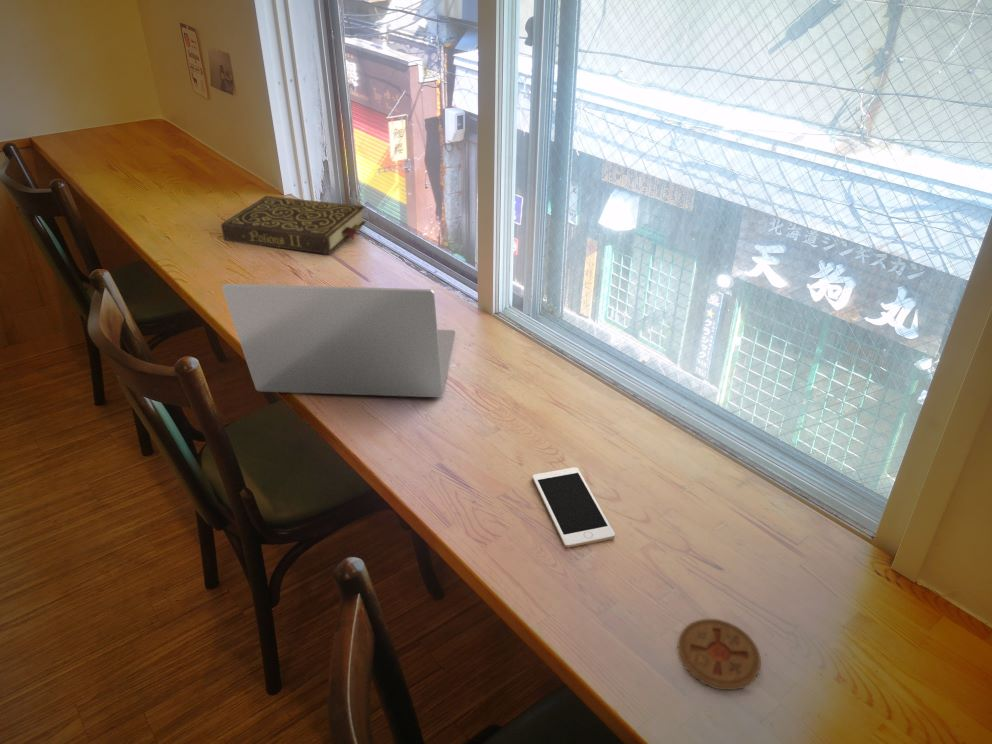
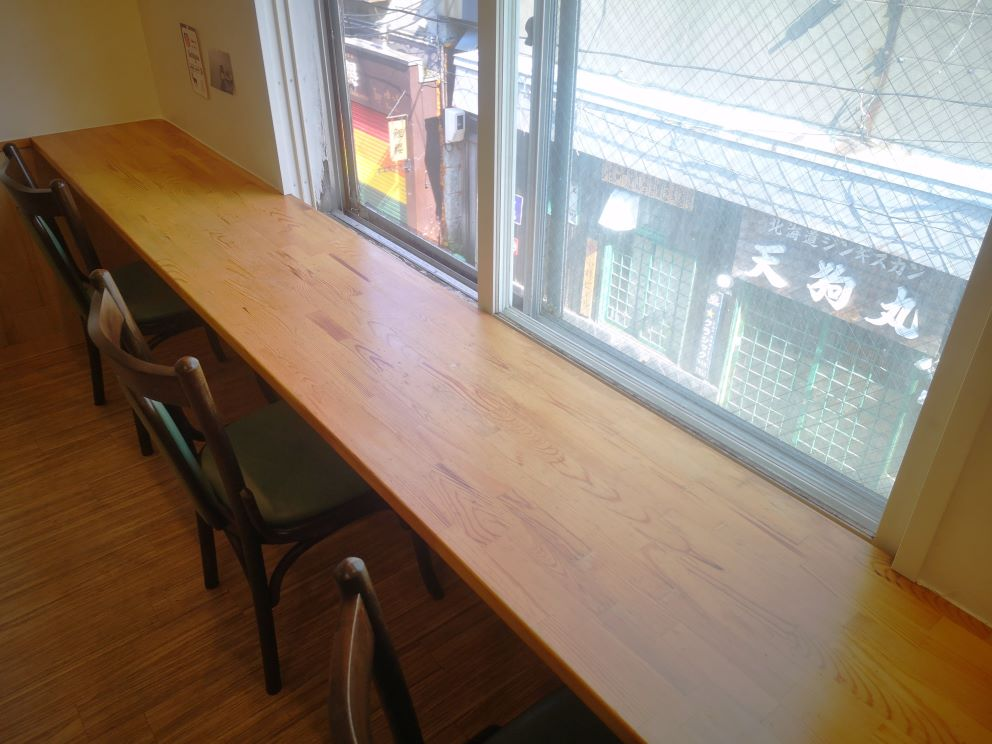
- cell phone [532,467,616,549]
- laptop [221,283,456,398]
- coaster [677,618,762,691]
- book [220,195,367,255]
